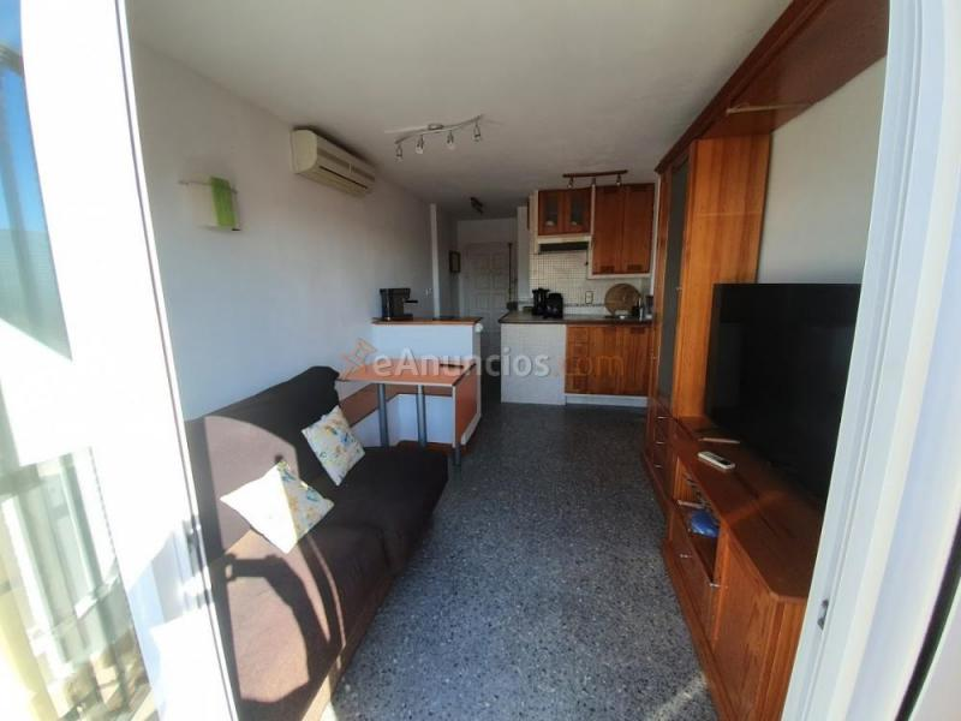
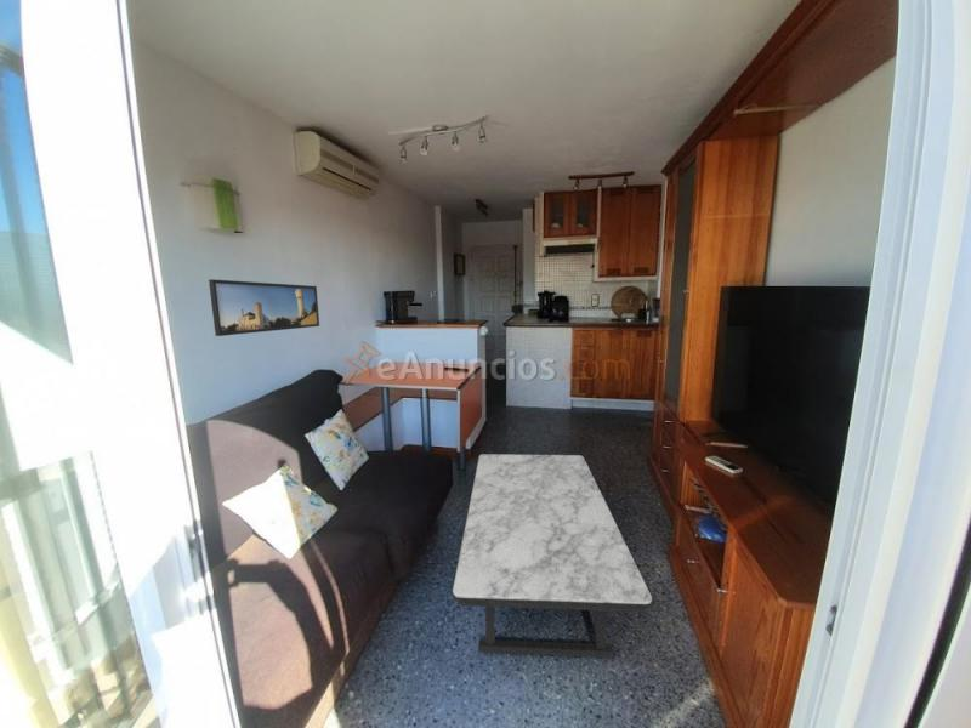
+ coffee table [450,453,655,659]
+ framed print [208,278,320,337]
